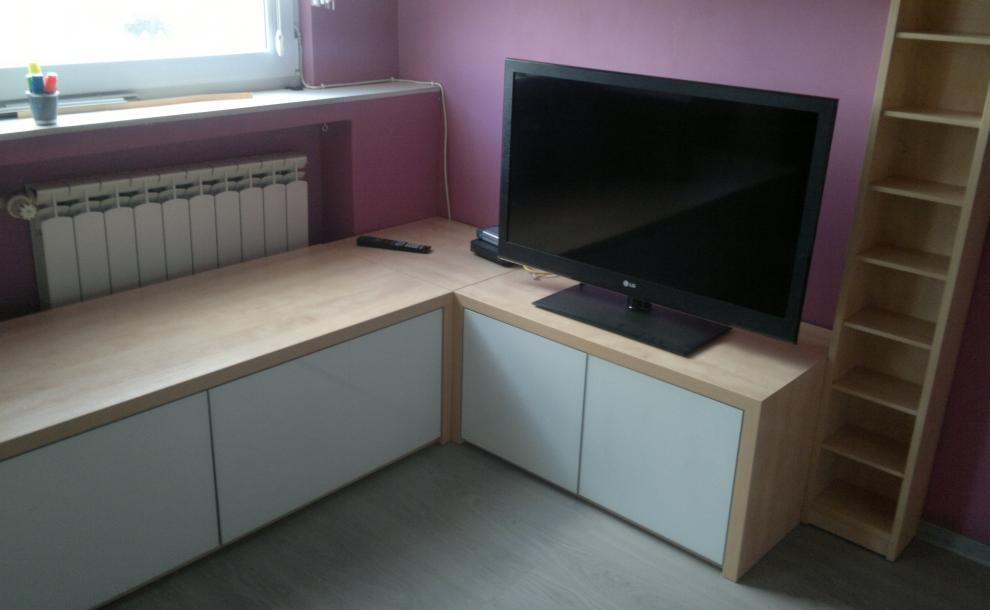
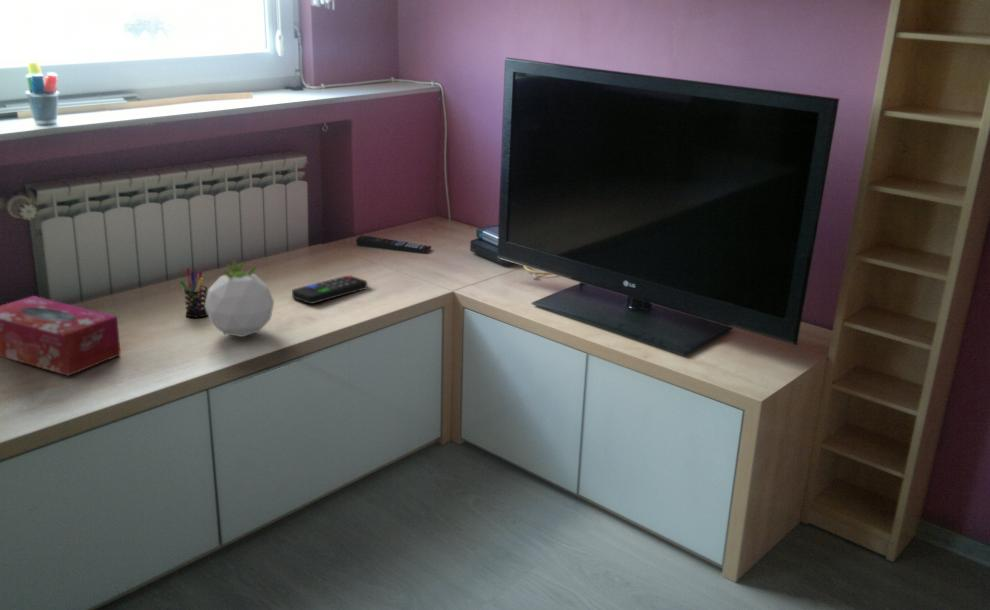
+ pen holder [178,267,209,318]
+ succulent plant [205,258,275,338]
+ remote control [291,274,368,305]
+ tissue box [0,295,122,377]
